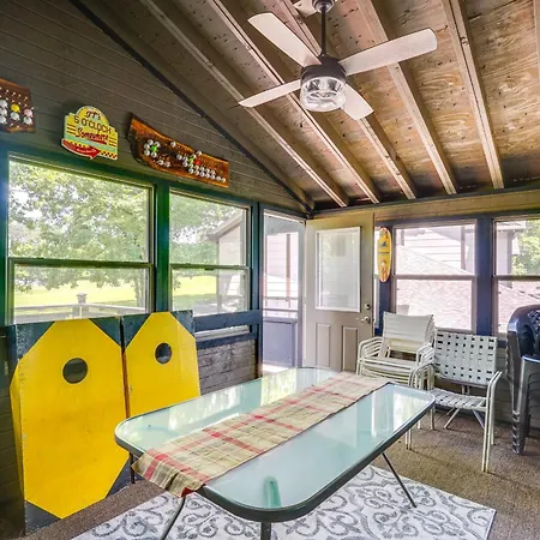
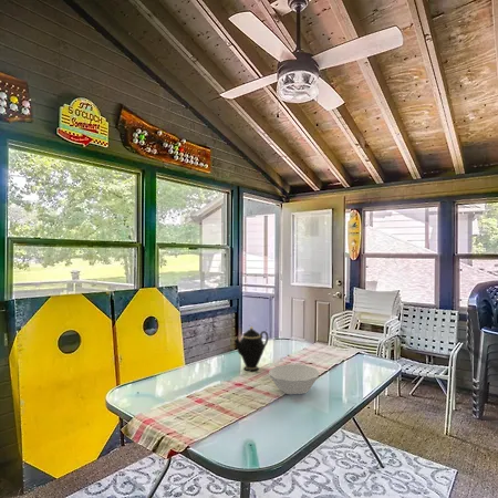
+ teapot [231,325,269,372]
+ bowl [268,363,320,395]
